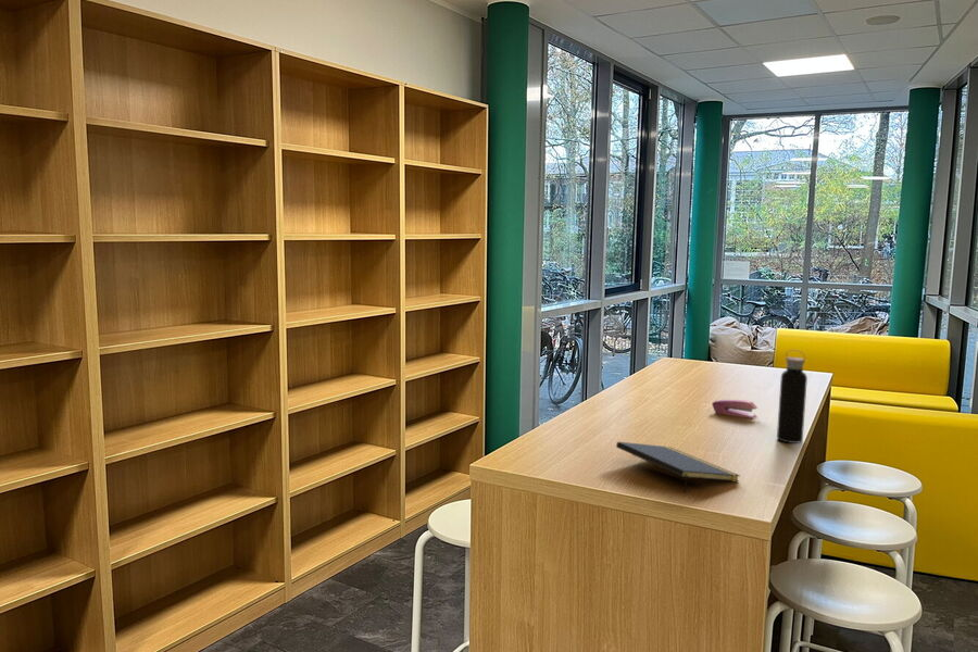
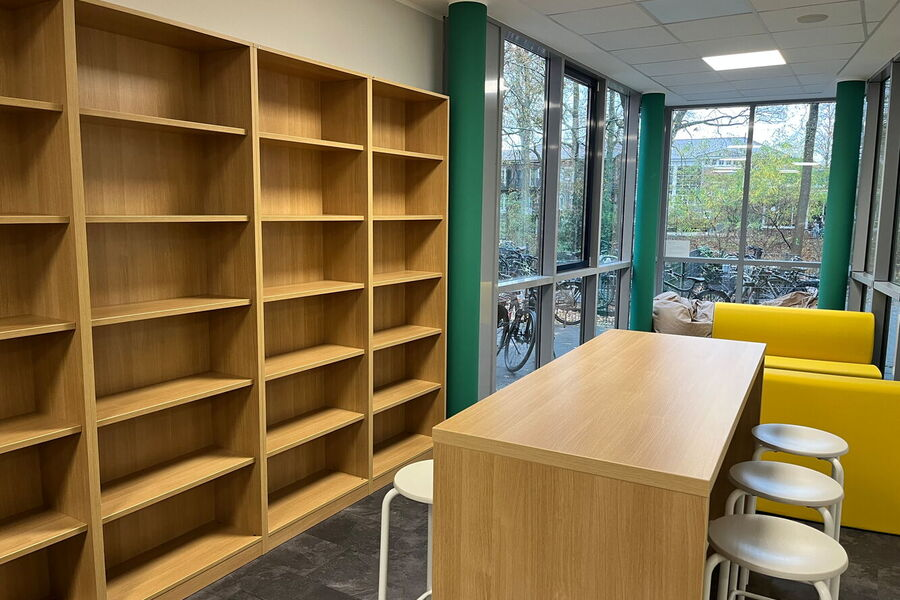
- notepad [615,441,741,494]
- stapler [711,399,758,419]
- water bottle [776,349,808,444]
